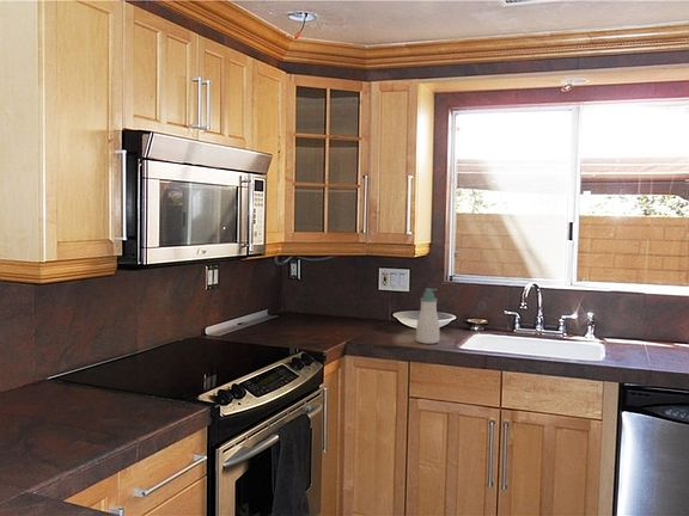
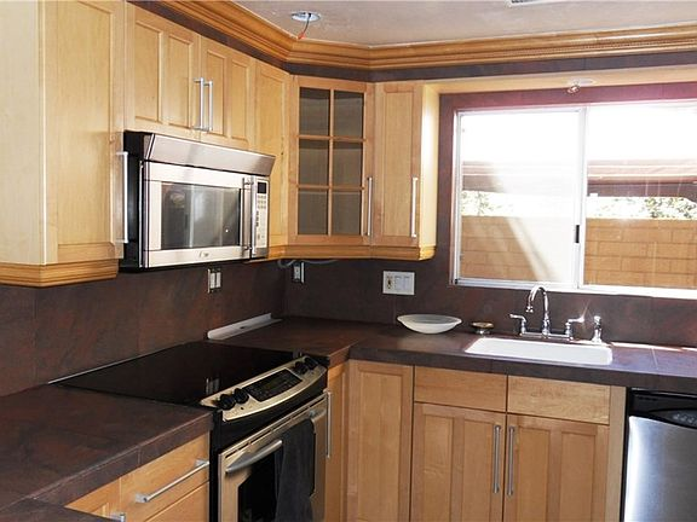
- soap bottle [415,288,440,345]
